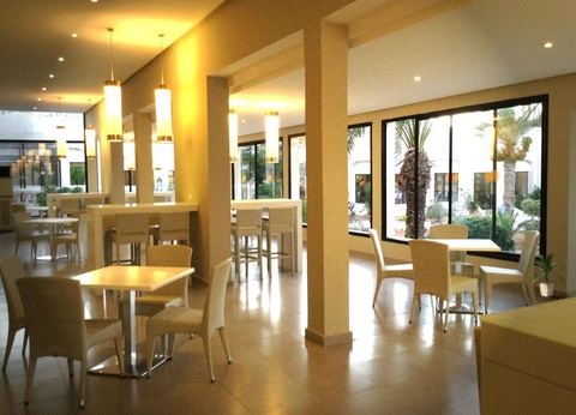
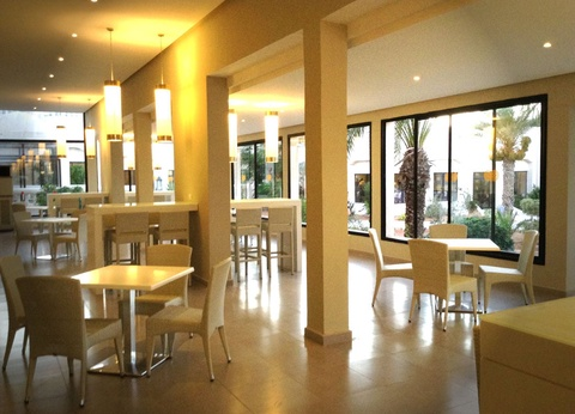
- indoor plant [532,252,566,297]
